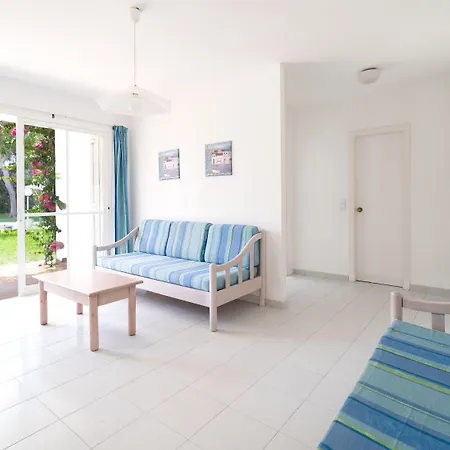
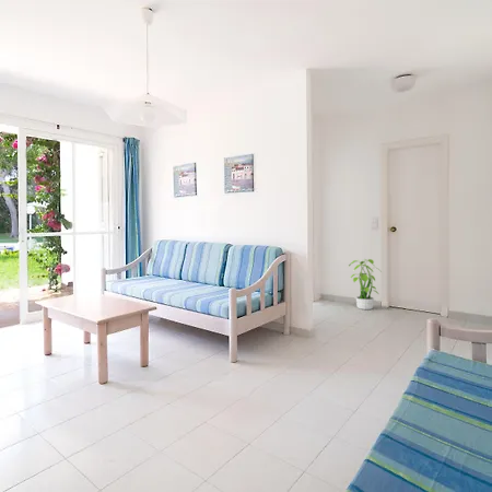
+ potted plant [347,258,383,311]
